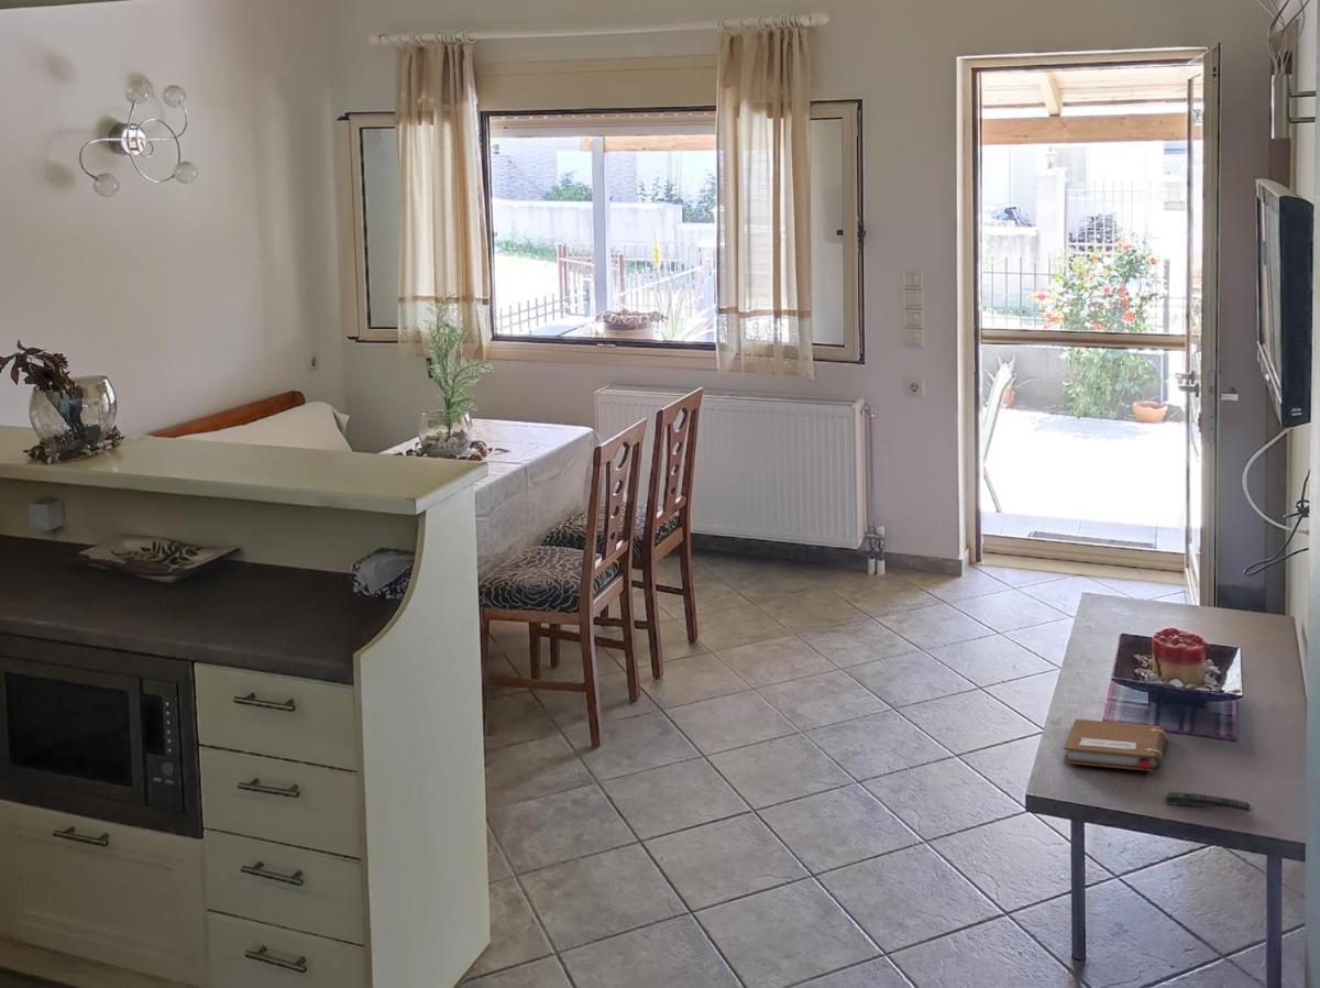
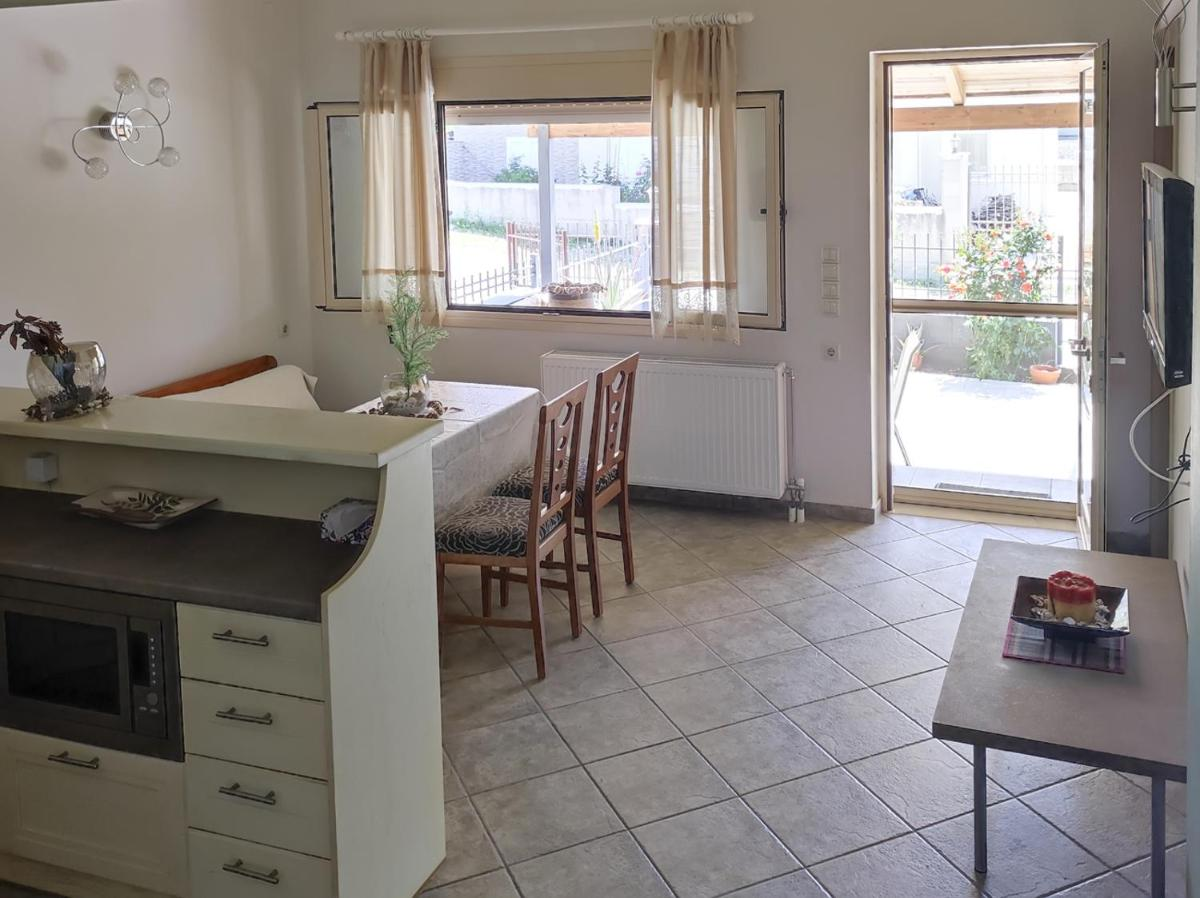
- remote control [1165,791,1255,813]
- notebook [1063,718,1167,772]
